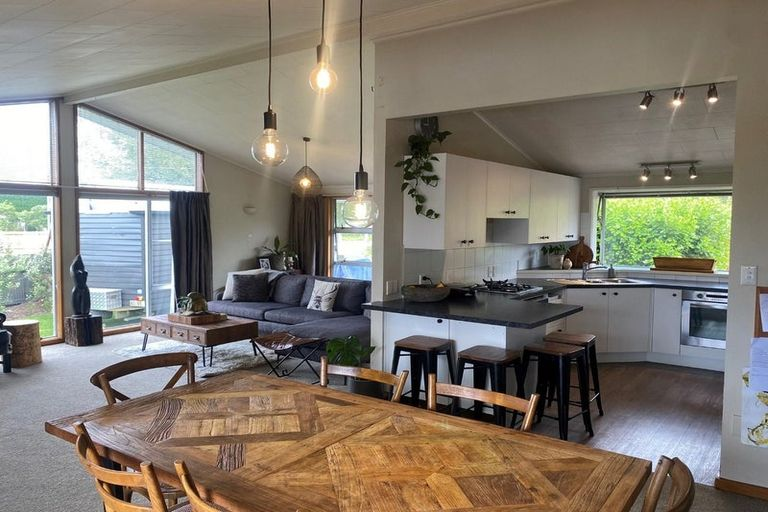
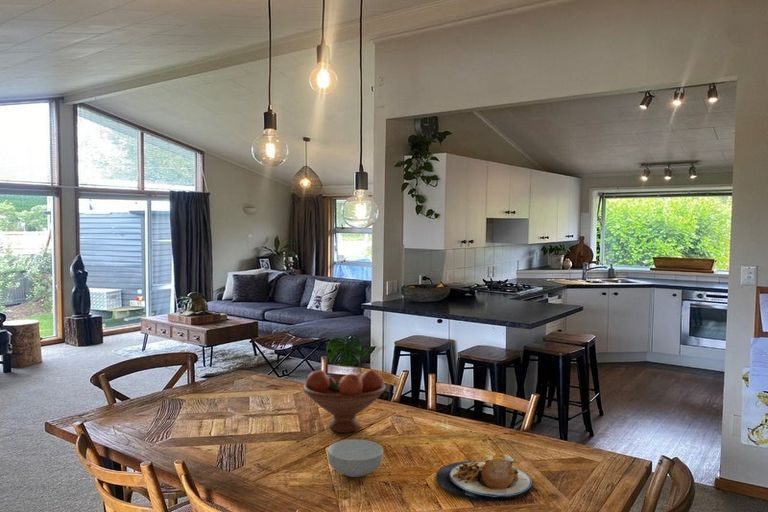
+ cereal bowl [327,438,384,478]
+ fruit bowl [302,369,387,434]
+ plate [435,452,533,503]
